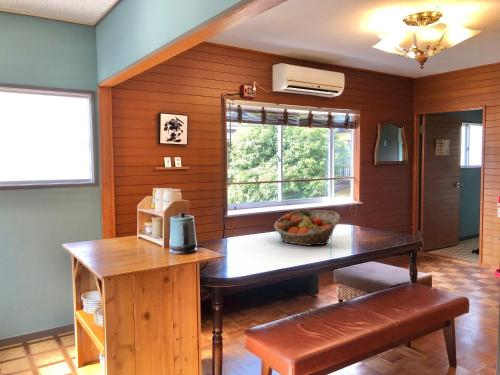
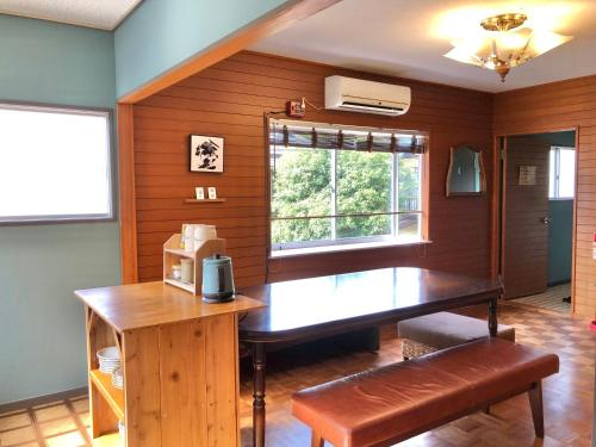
- fruit basket [273,209,341,247]
